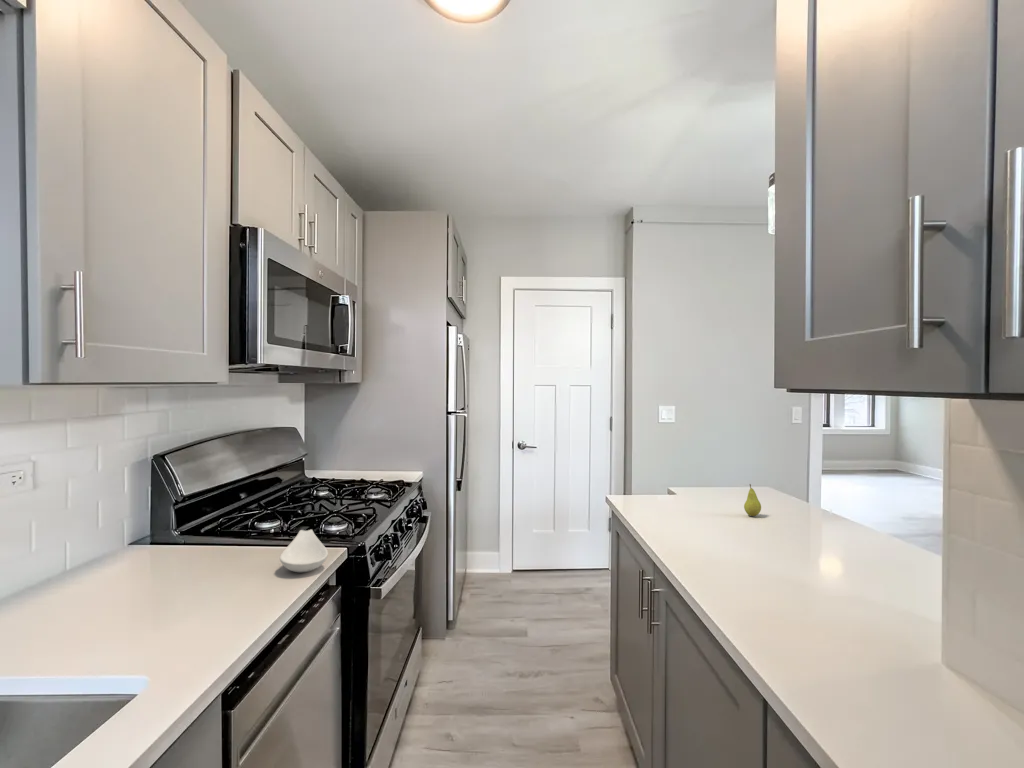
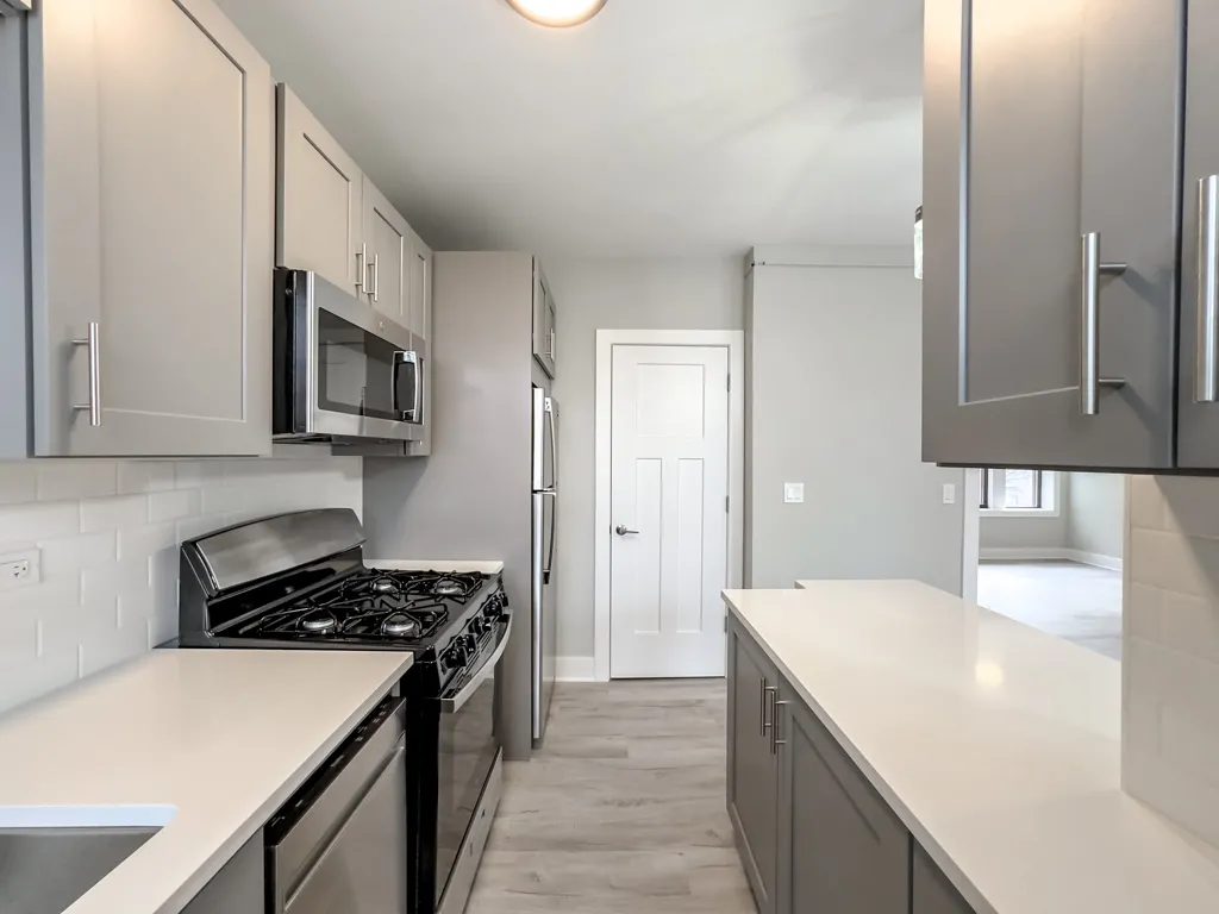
- fruit [743,483,762,517]
- spoon rest [279,528,329,573]
